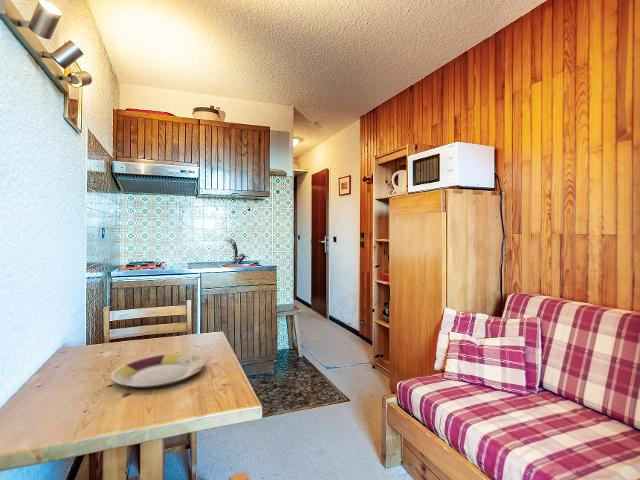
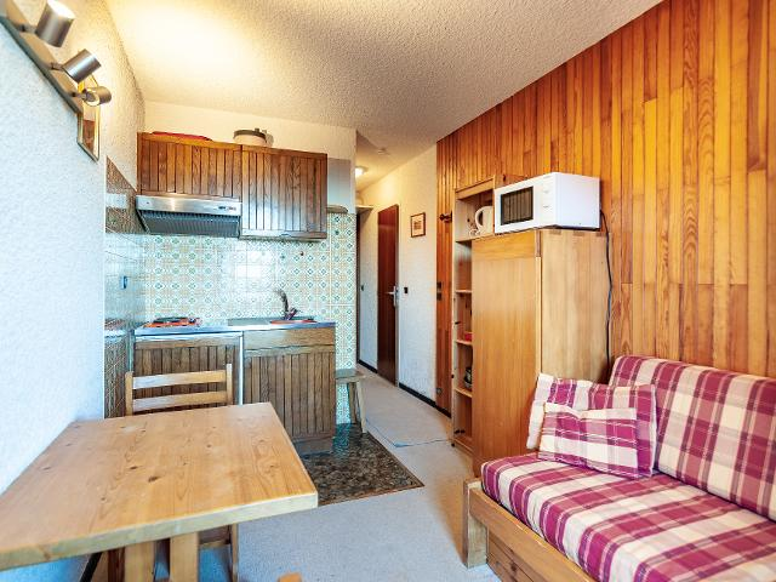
- plate [110,353,206,389]
